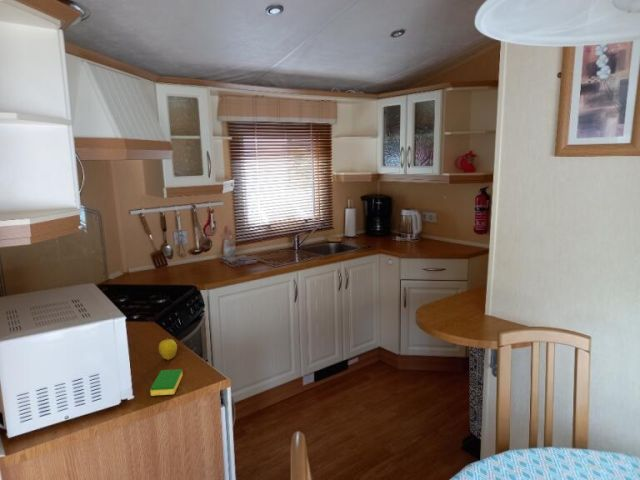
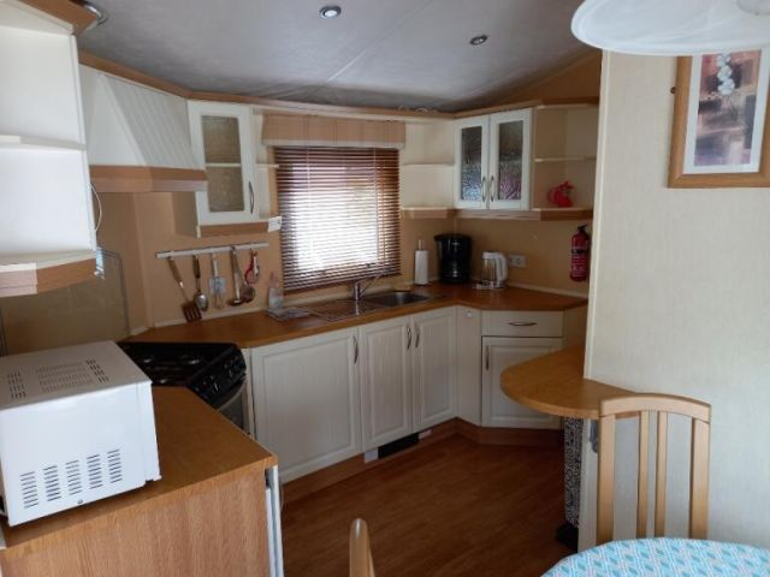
- apple [158,336,178,361]
- dish sponge [149,368,184,397]
